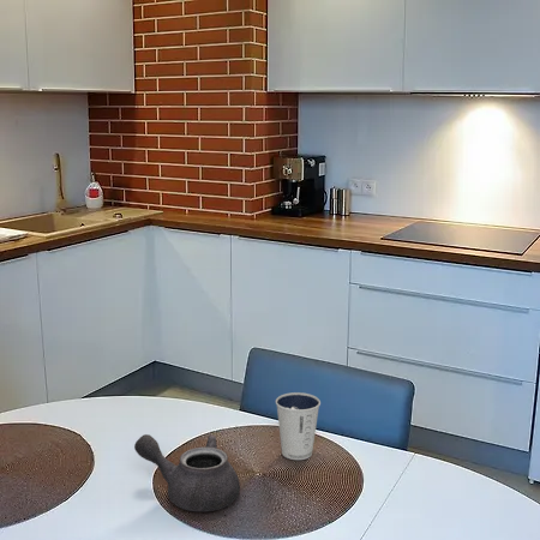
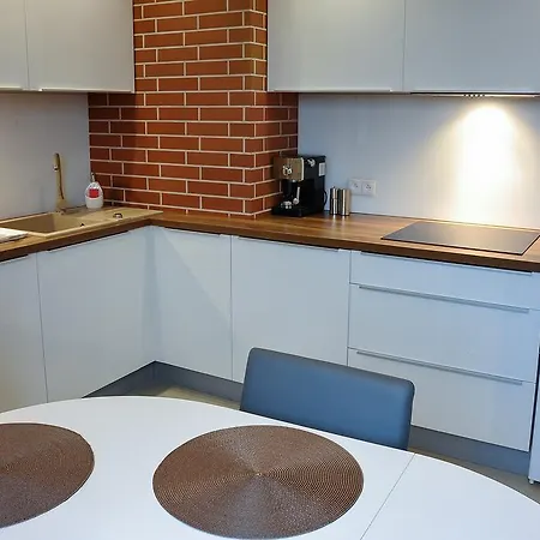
- dixie cup [275,391,322,461]
- teapot [133,433,241,512]
